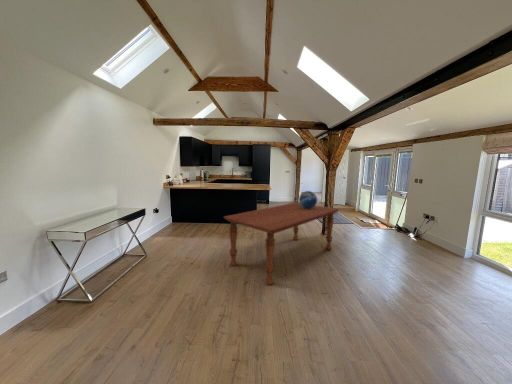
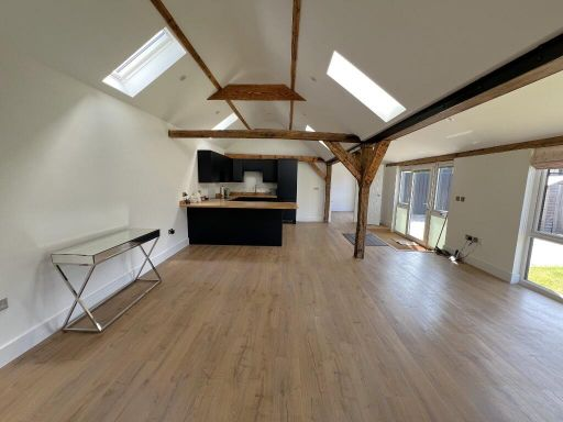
- dining table [223,202,340,286]
- decorative globe [298,190,318,209]
